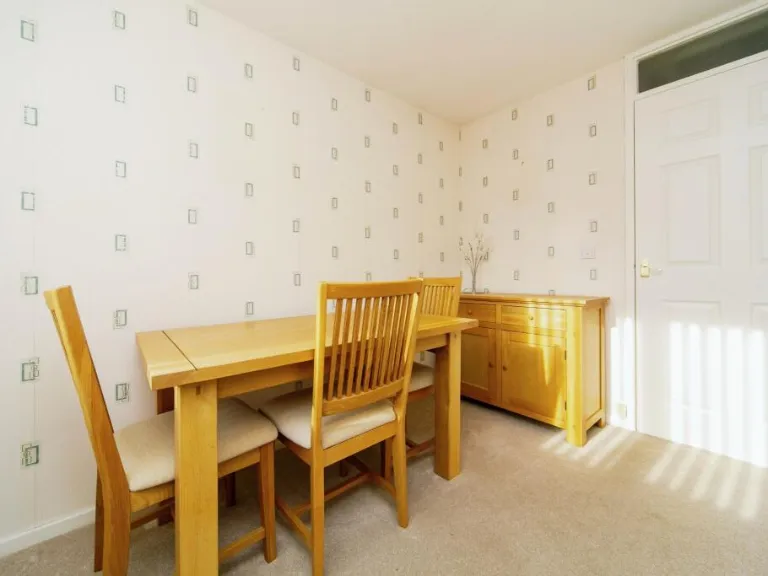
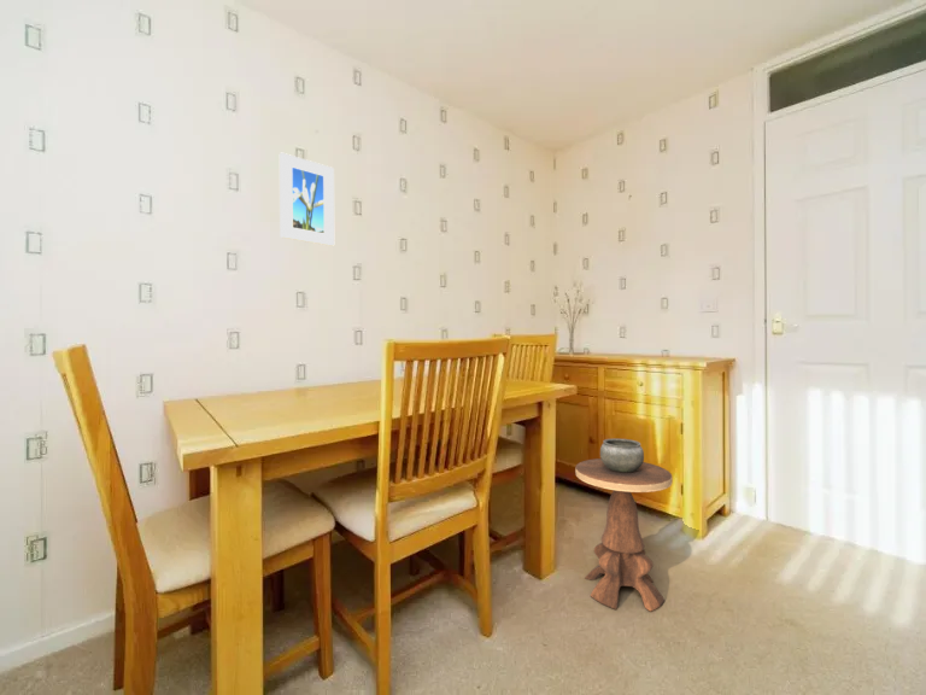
+ side table [574,438,674,612]
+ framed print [279,152,335,247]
